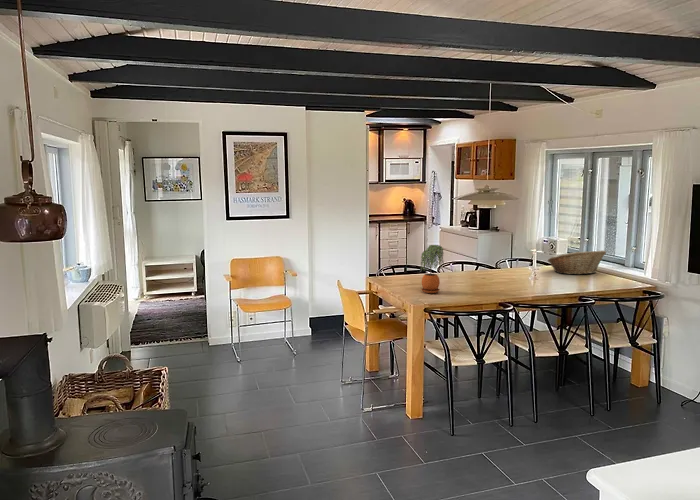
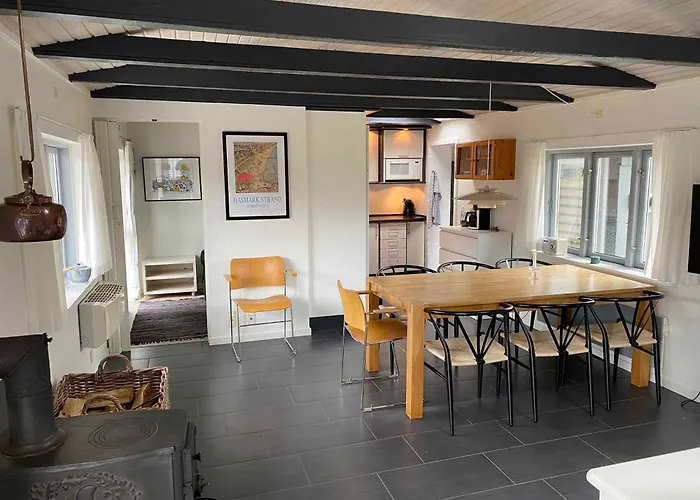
- potted plant [420,244,445,294]
- fruit basket [547,249,607,275]
